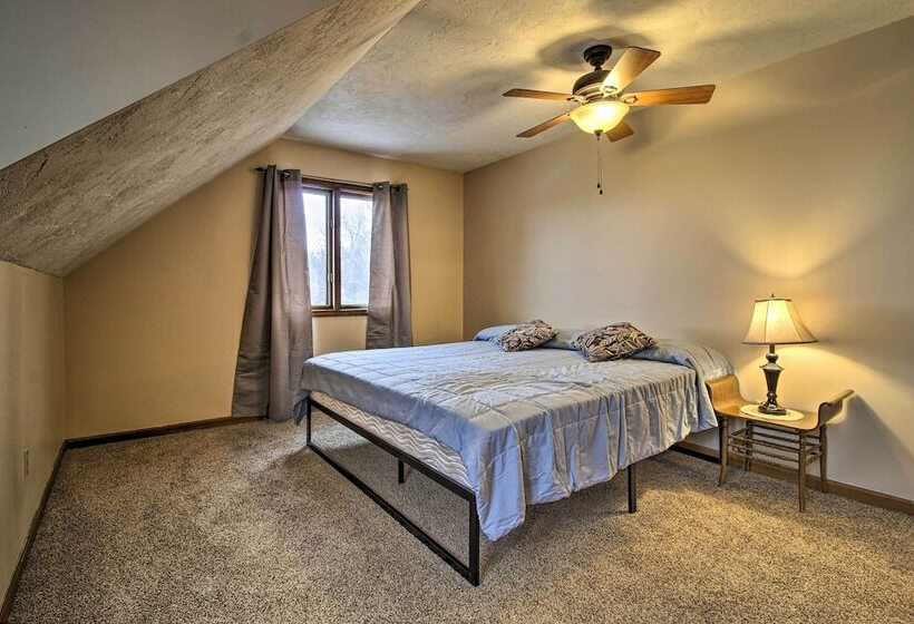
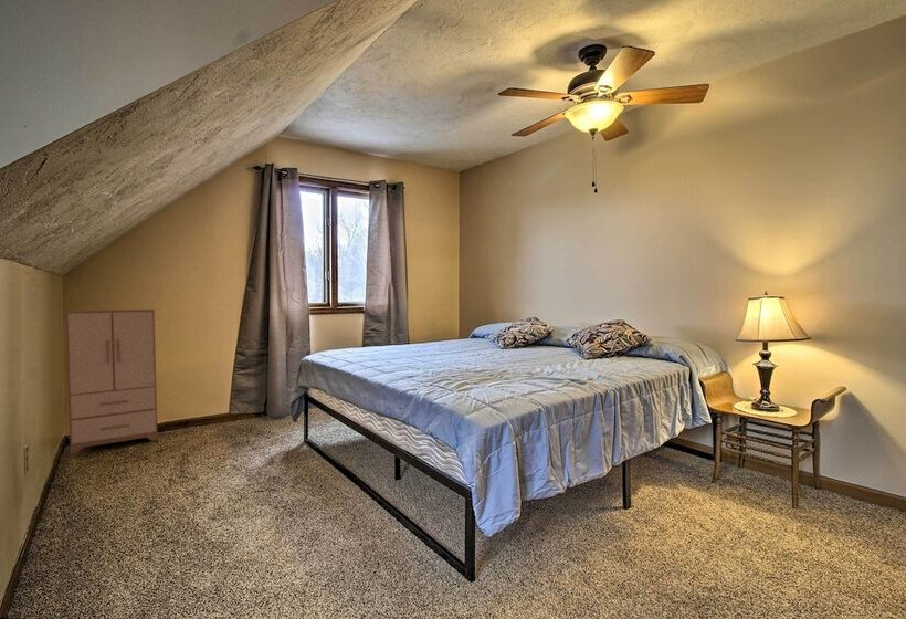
+ cabinet [65,308,159,455]
